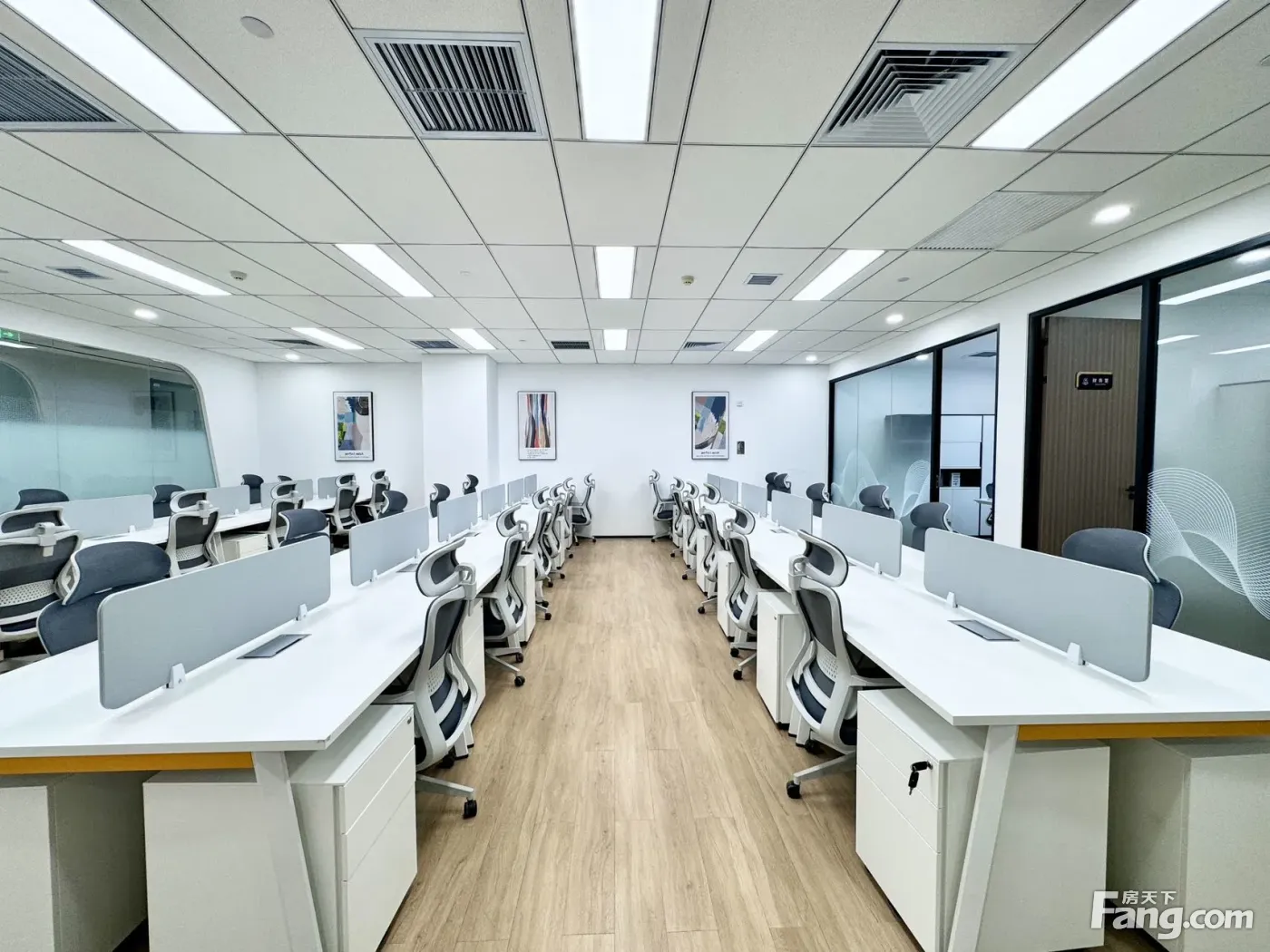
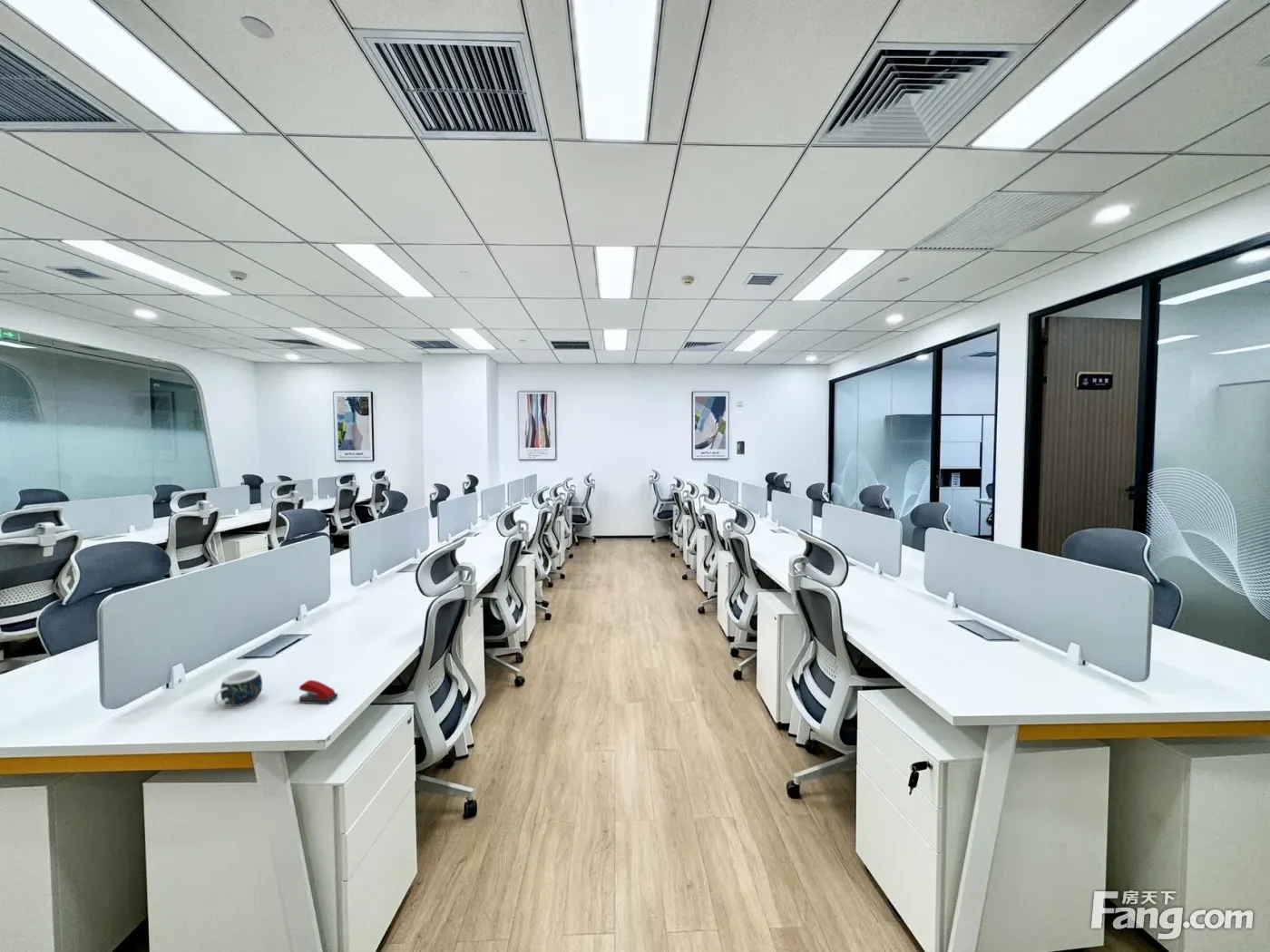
+ mug [213,668,263,707]
+ stapler [298,679,339,704]
